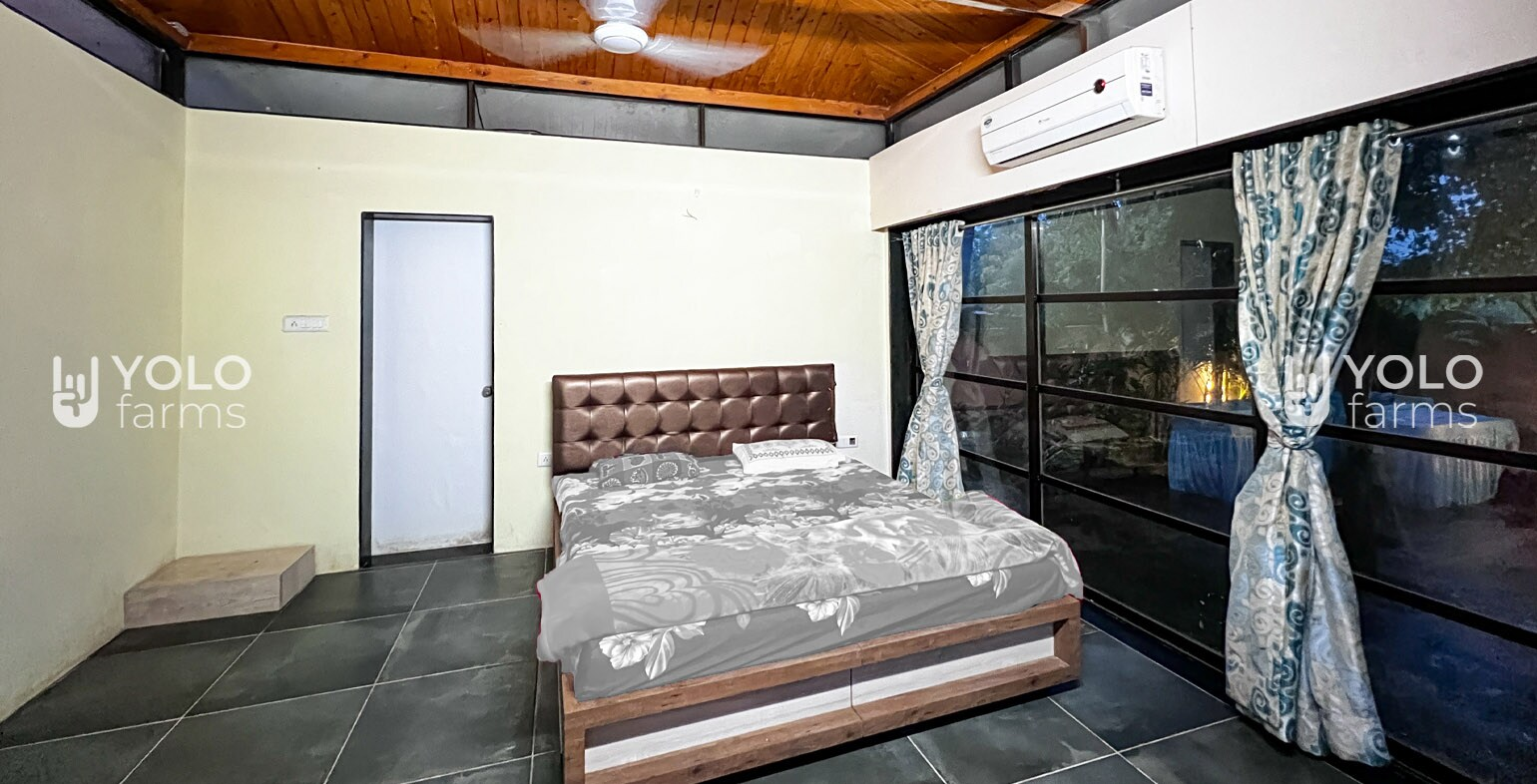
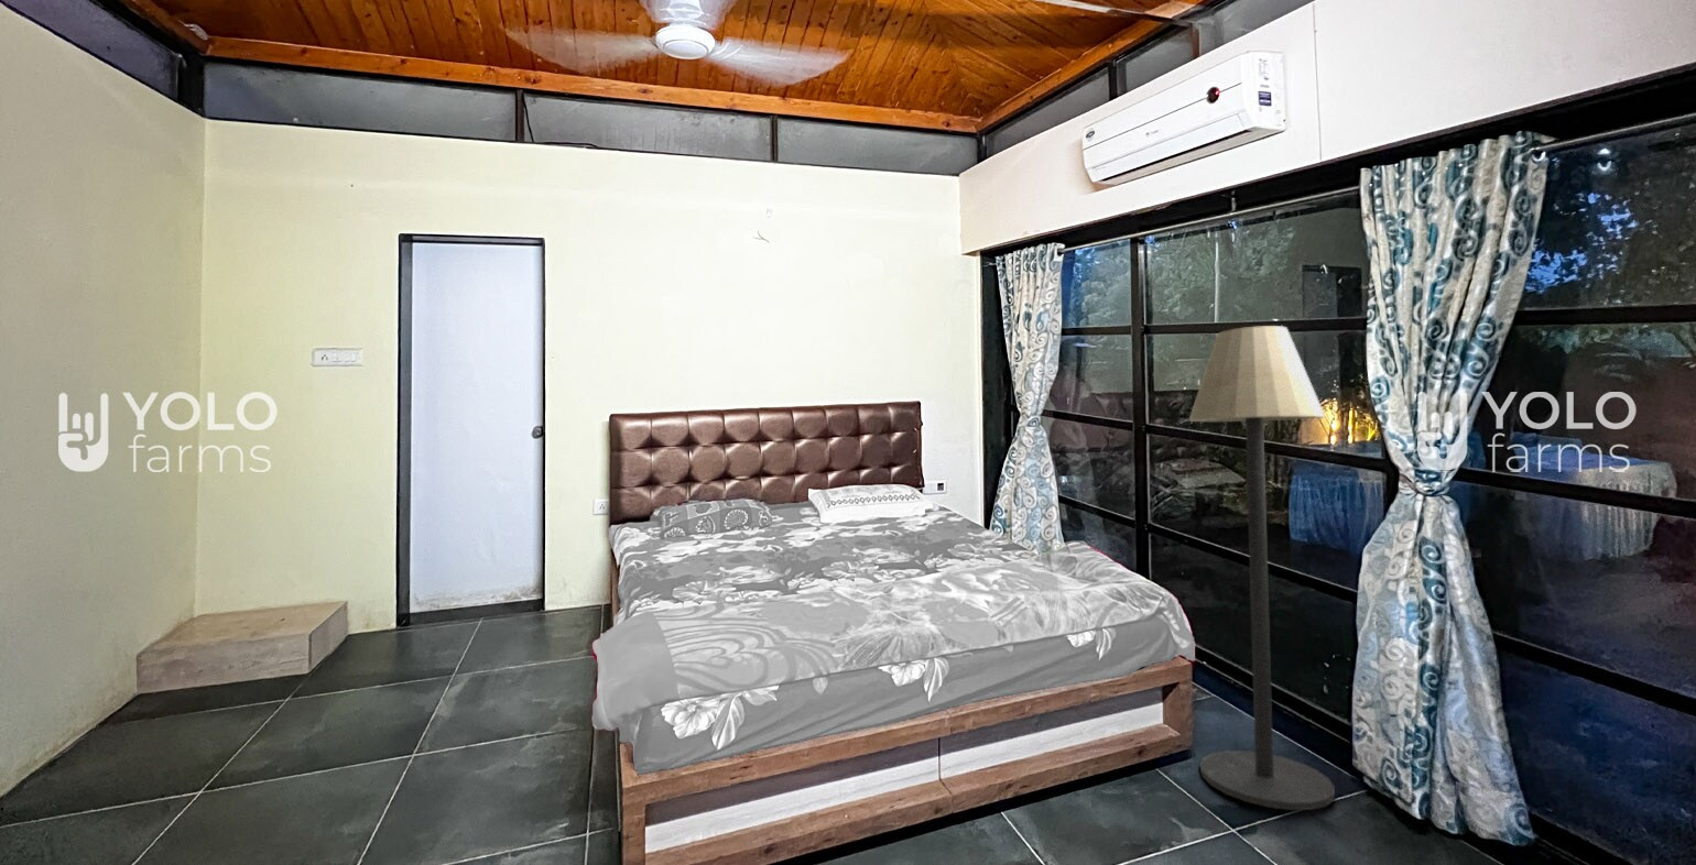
+ floor lamp [1187,324,1336,811]
